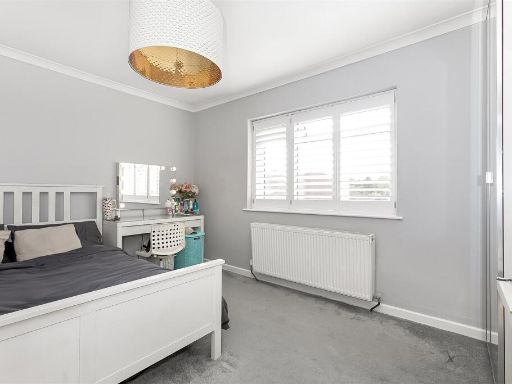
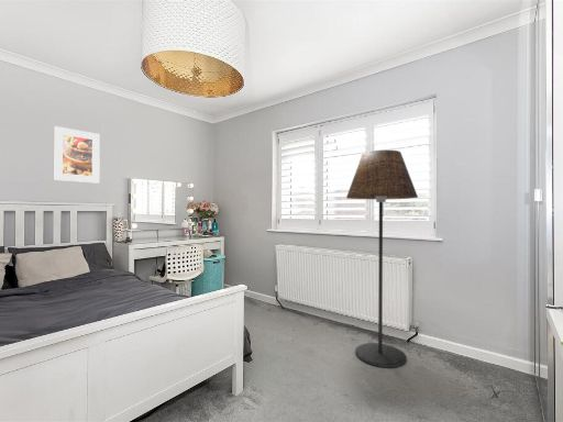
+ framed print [53,125,101,185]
+ floor lamp [345,149,419,368]
